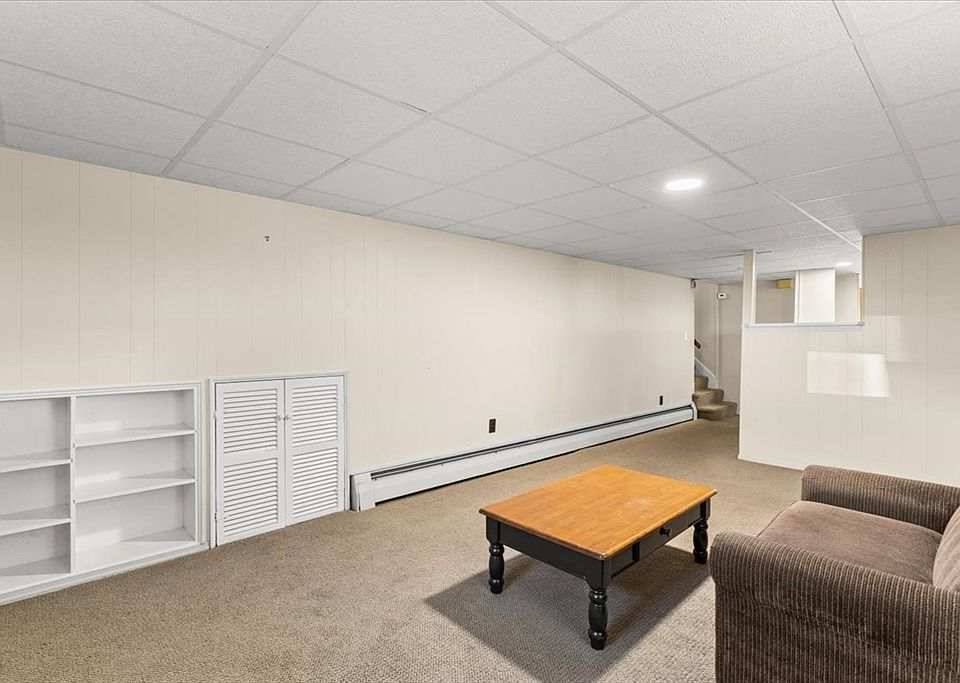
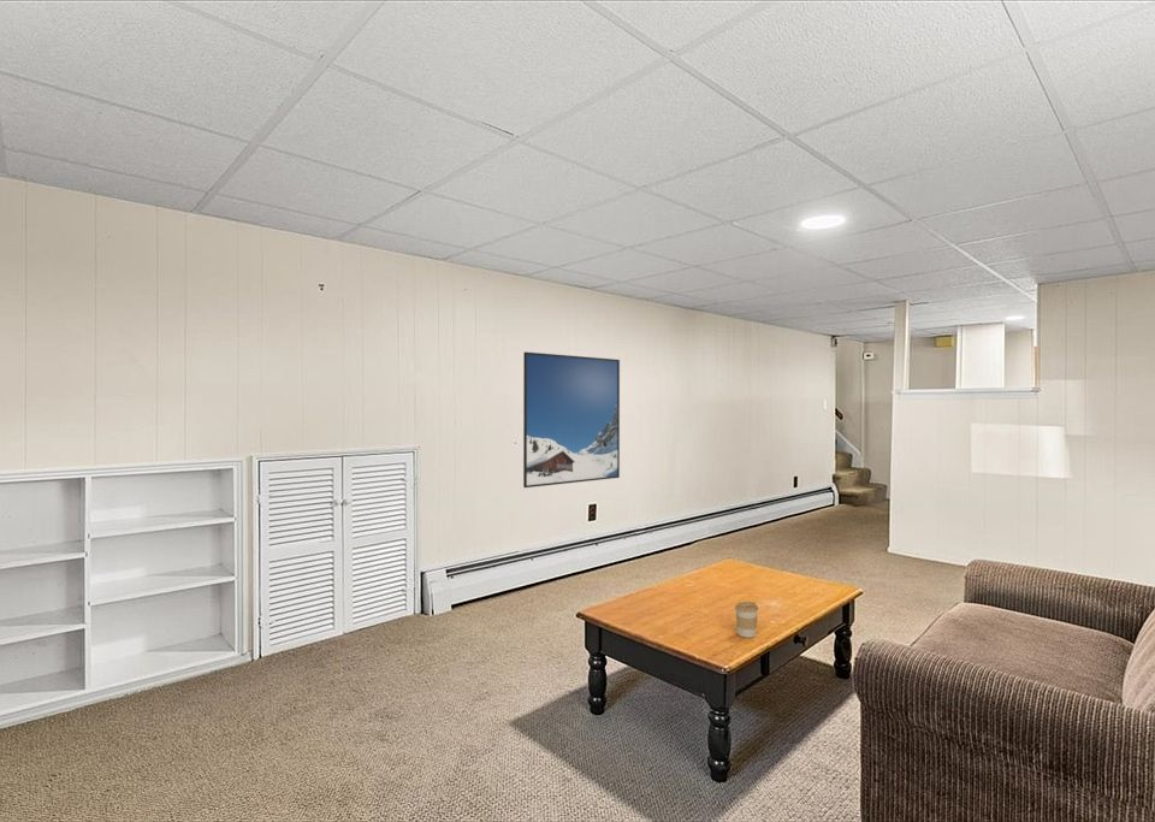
+ coffee cup [734,601,759,639]
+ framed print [522,351,621,489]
